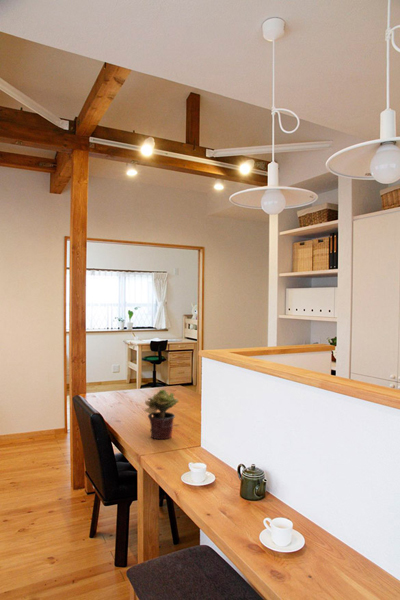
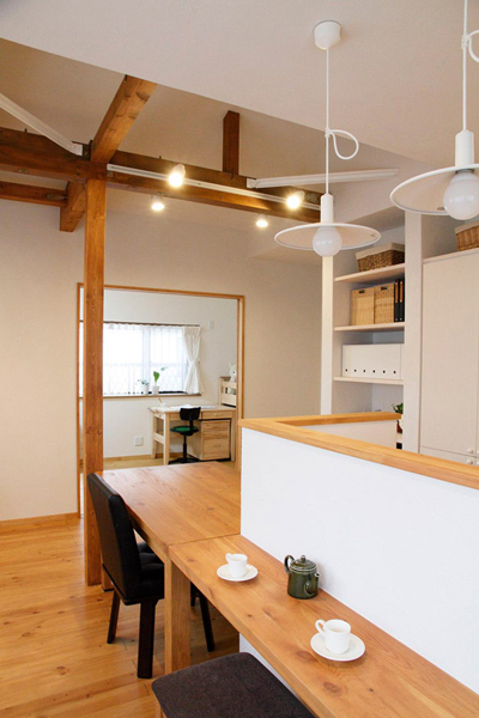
- potted plant [144,389,179,440]
